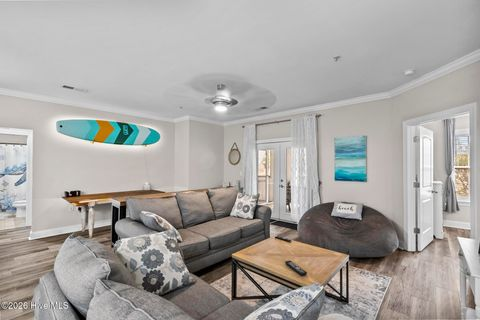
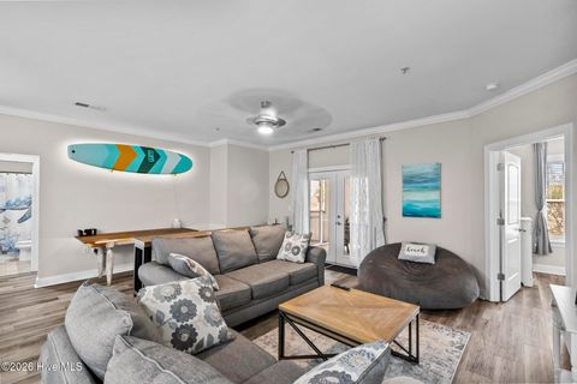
- remote control [284,259,308,277]
